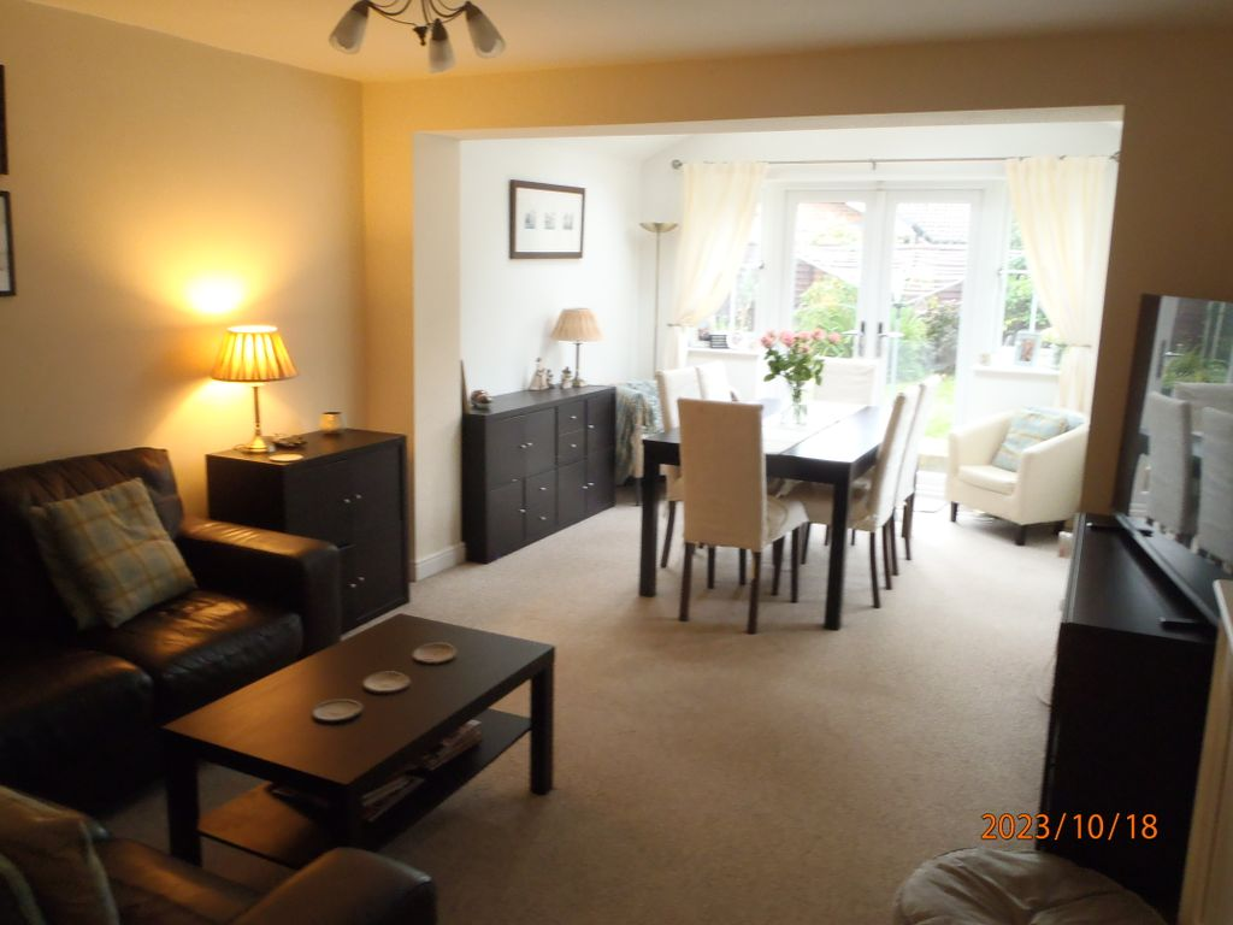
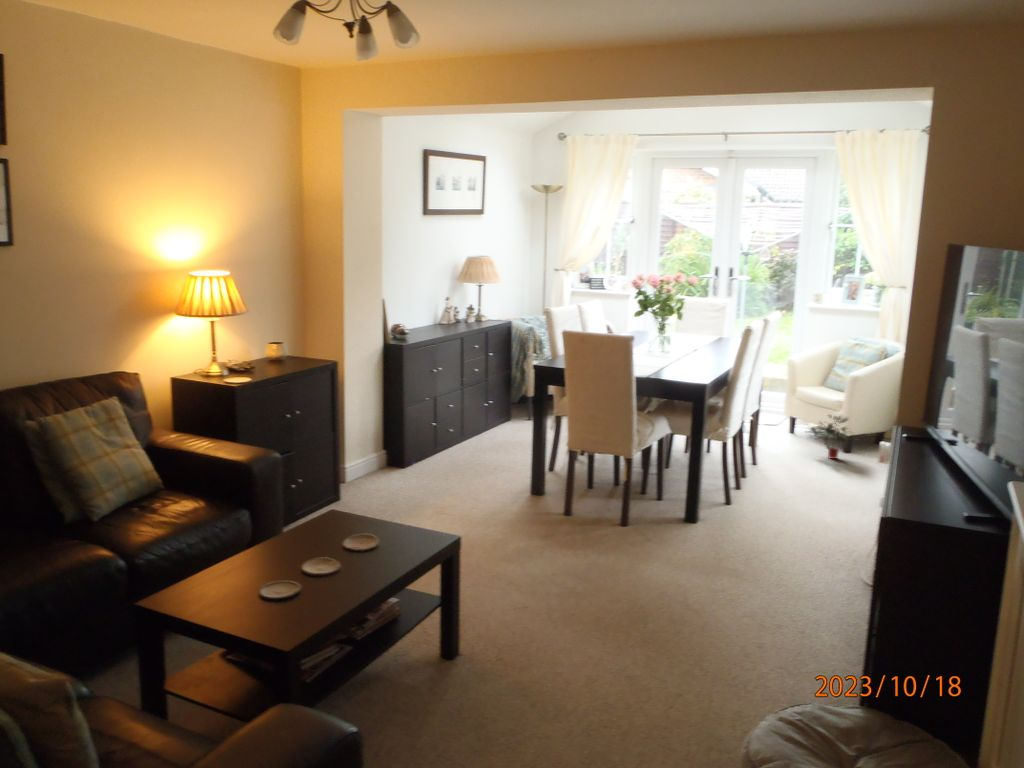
+ potted plant [805,413,859,460]
